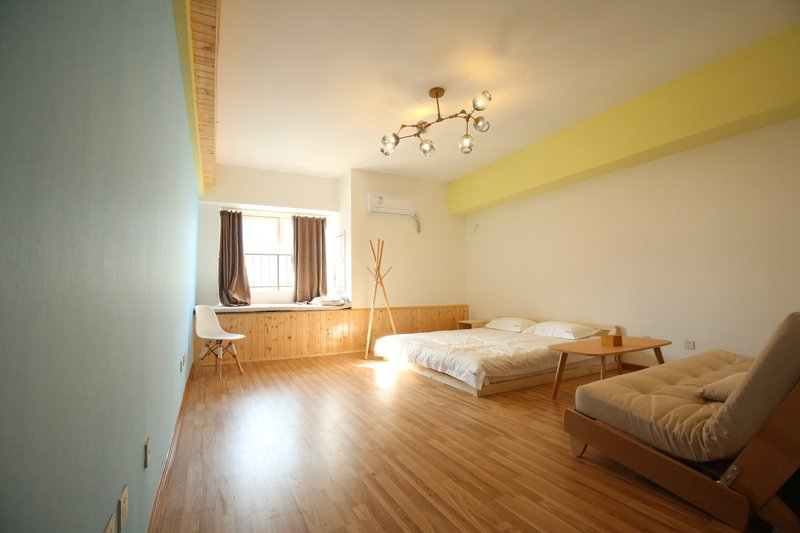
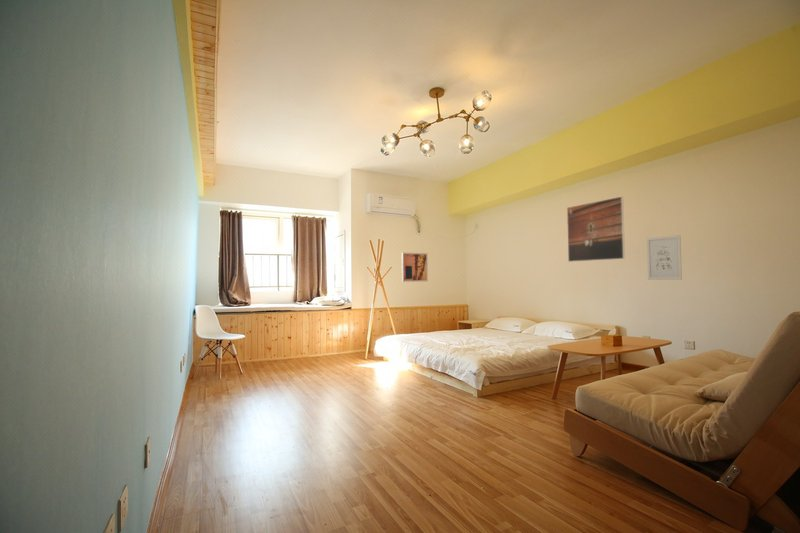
+ wall art [646,234,683,281]
+ wall art [401,251,429,283]
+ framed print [566,195,626,263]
